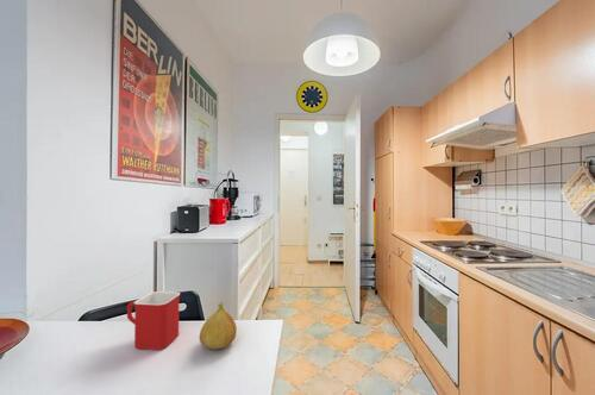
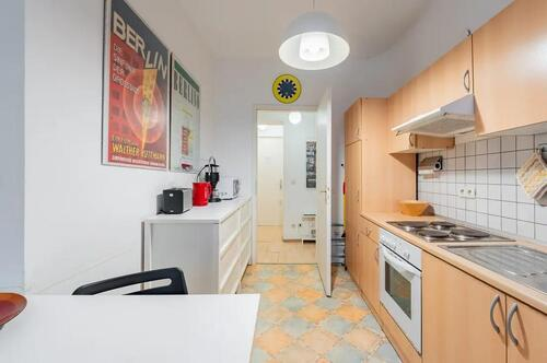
- fruit [199,301,238,350]
- mug [126,290,181,351]
